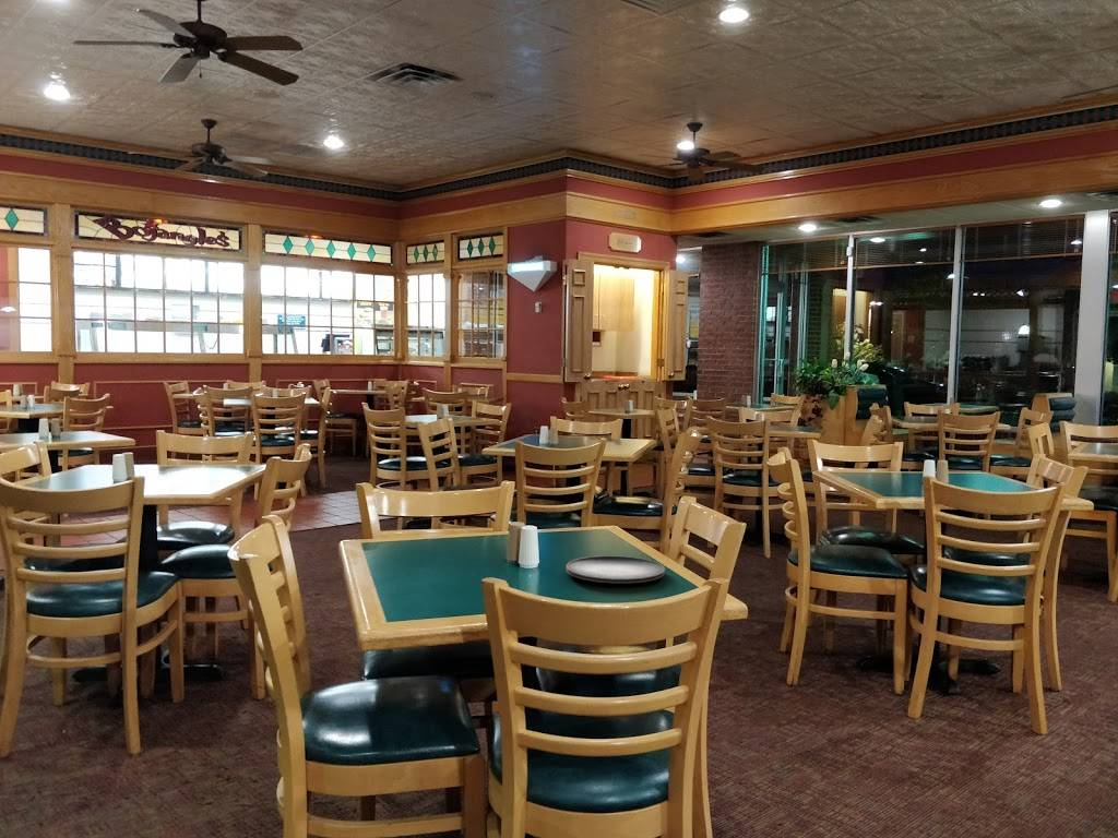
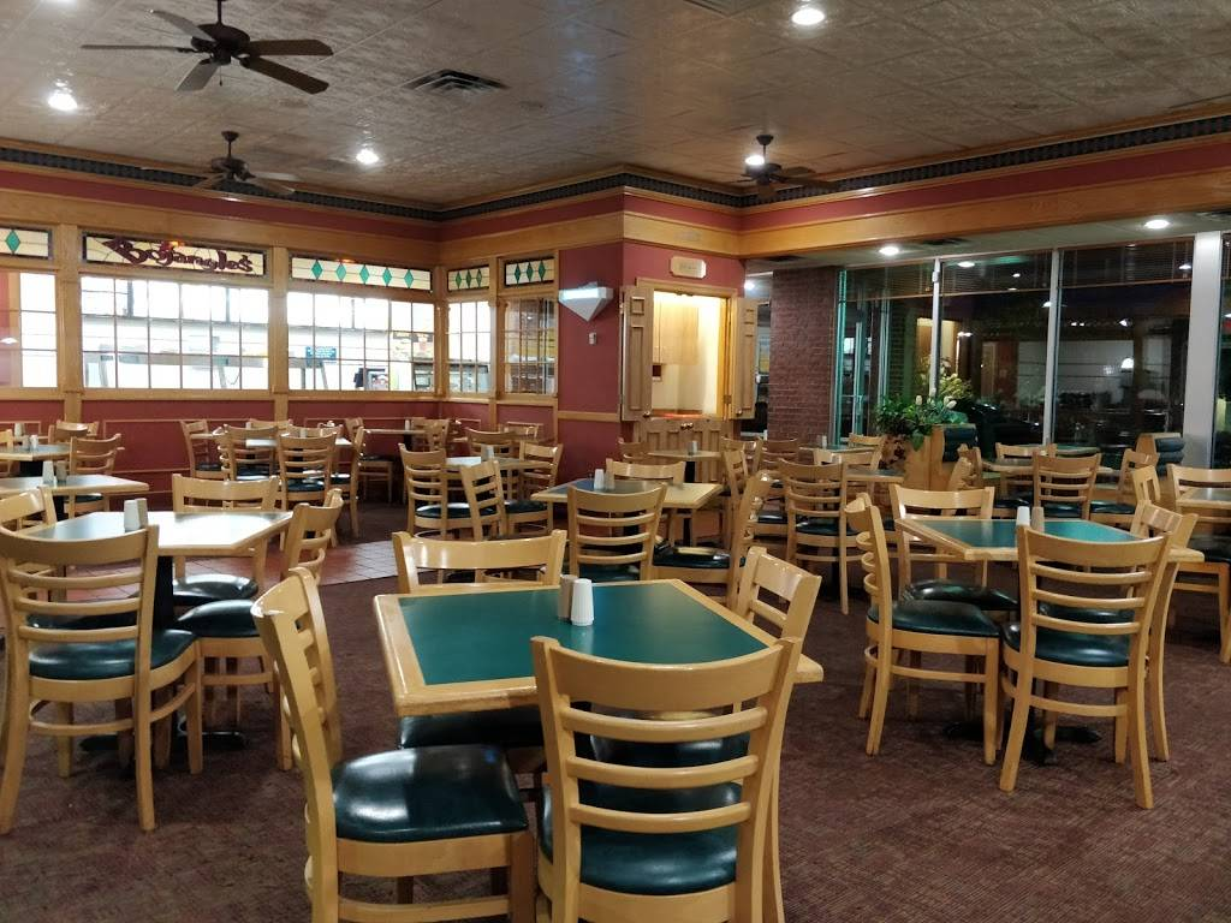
- plate [566,554,666,584]
